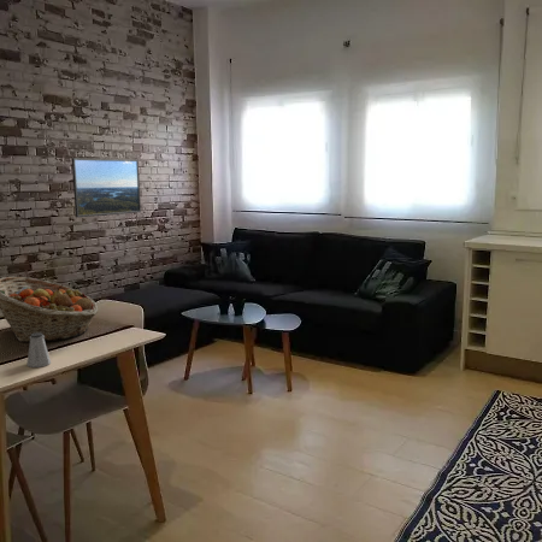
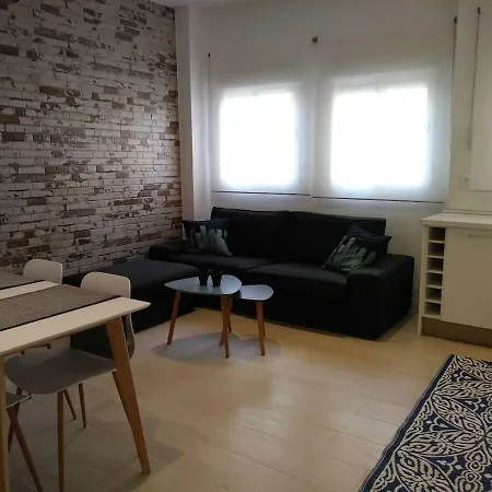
- saltshaker [25,332,52,369]
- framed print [71,157,142,218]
- fruit basket [0,276,99,343]
